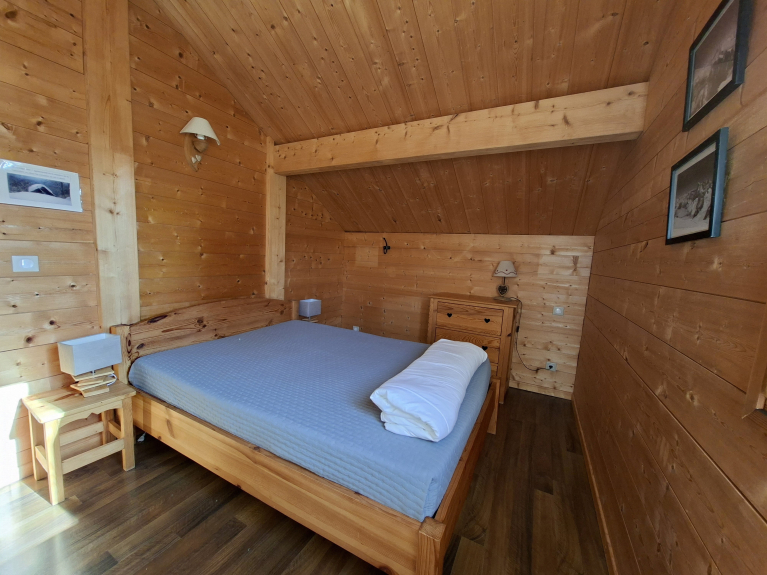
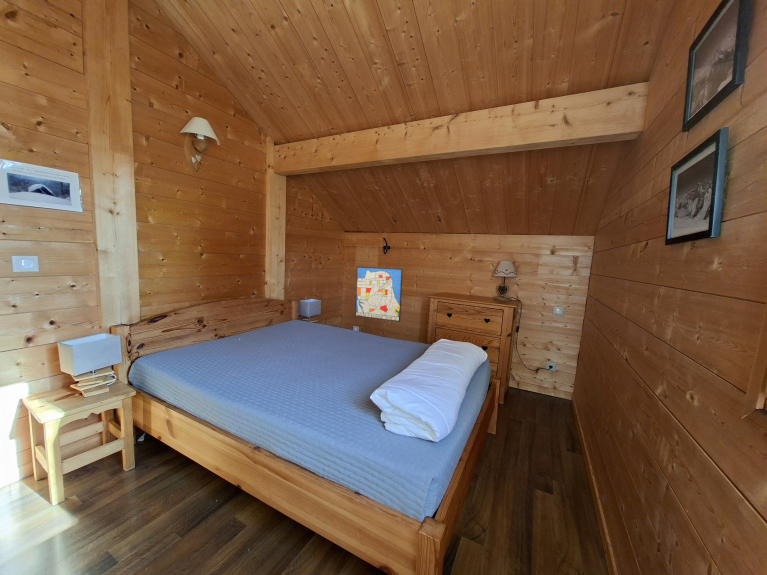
+ wall art [354,266,403,323]
